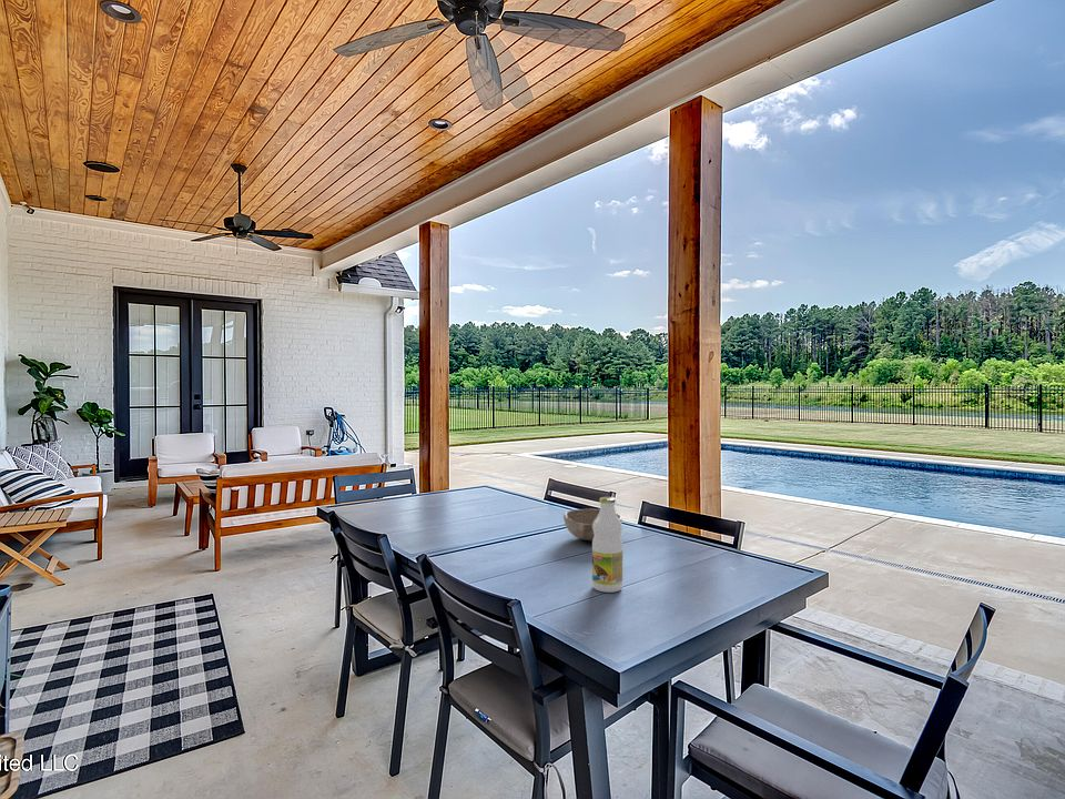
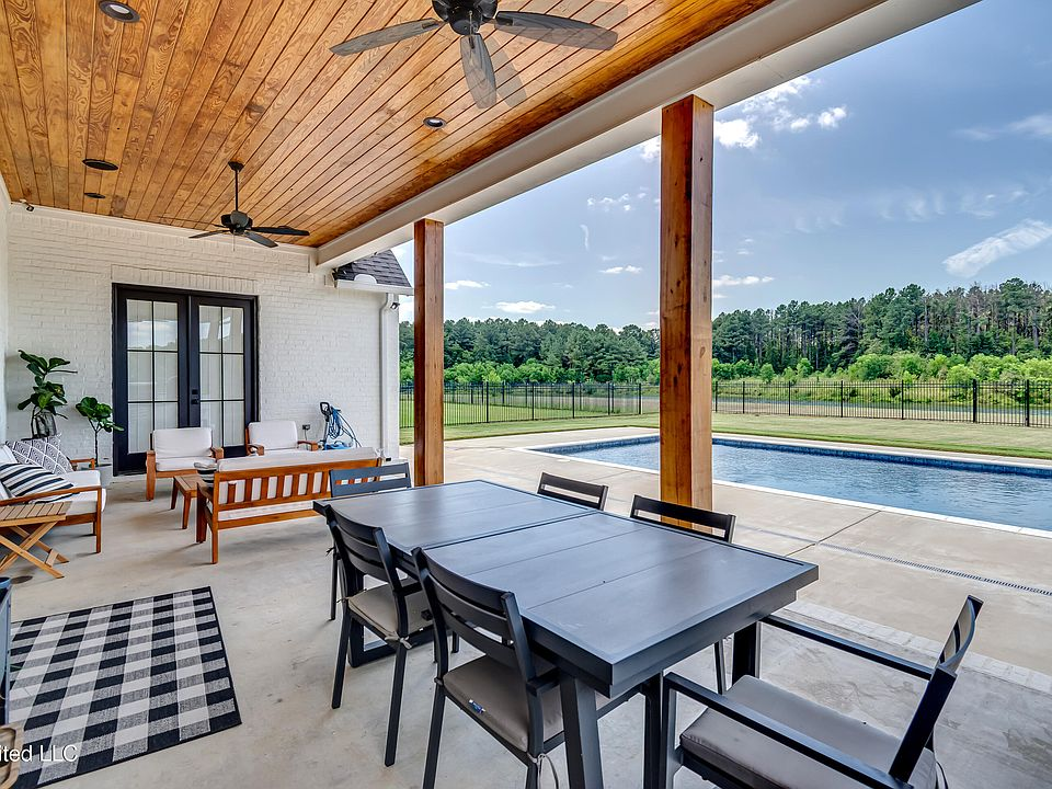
- bowl [562,508,623,542]
- bottle [591,496,623,594]
